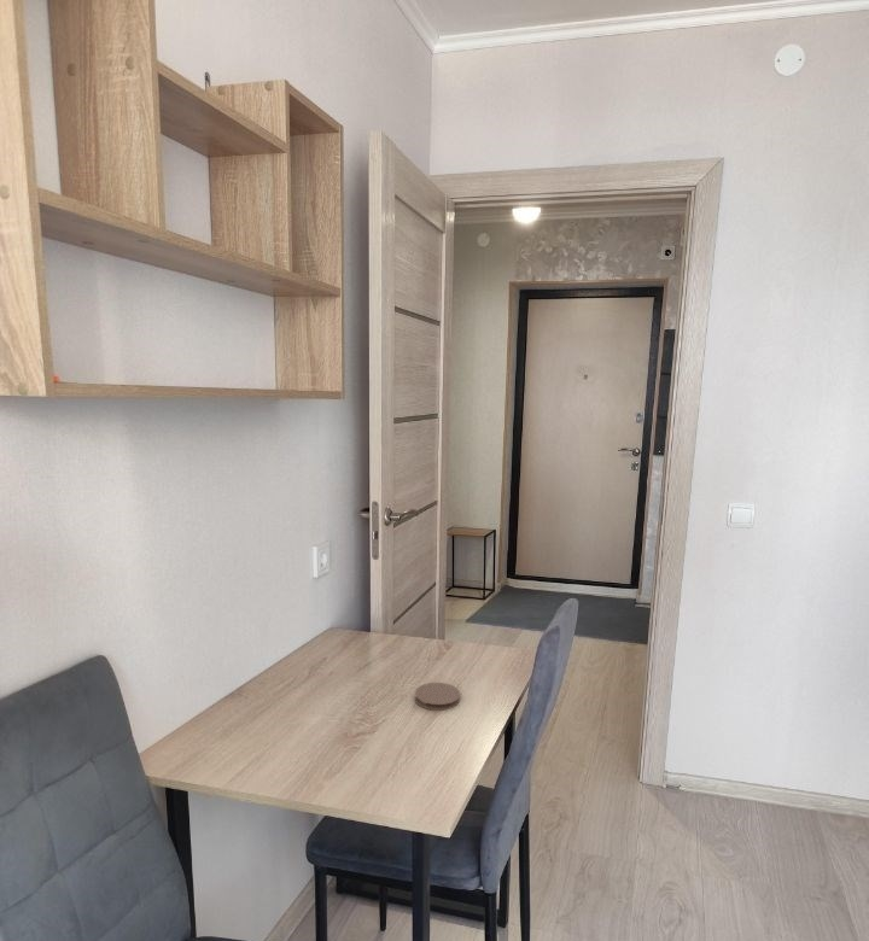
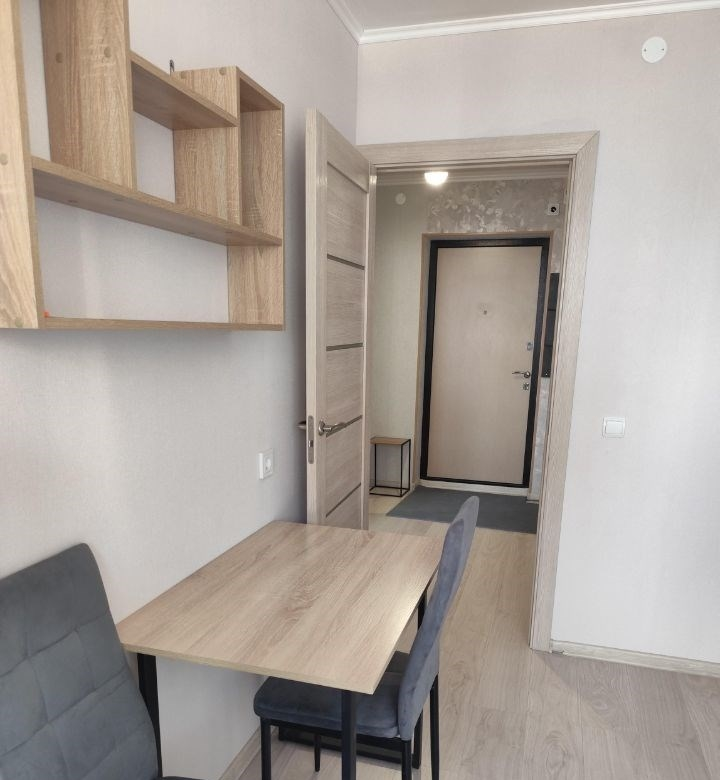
- coaster [414,682,461,712]
